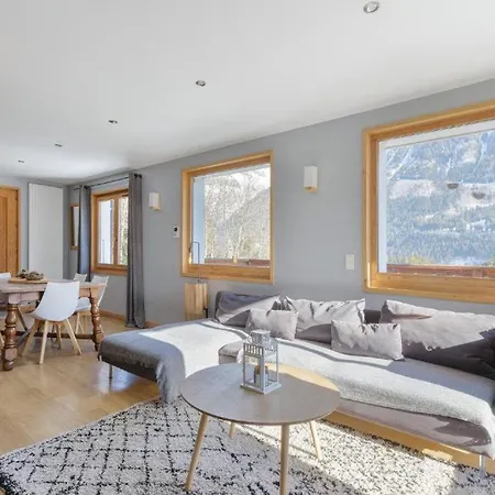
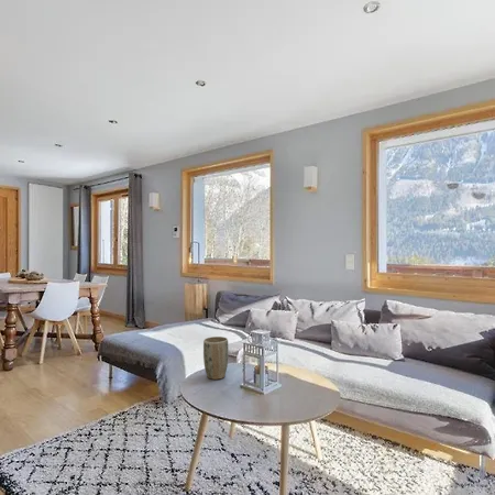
+ plant pot [202,336,230,381]
